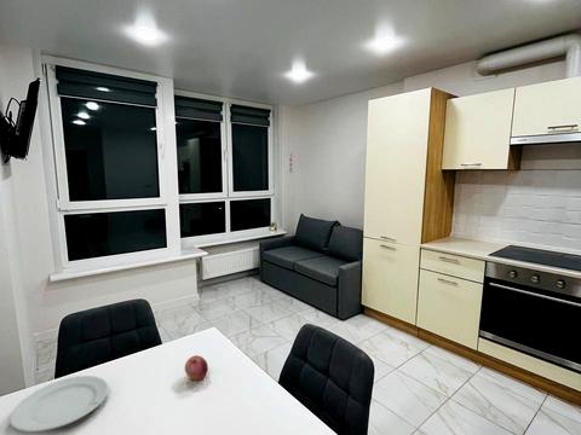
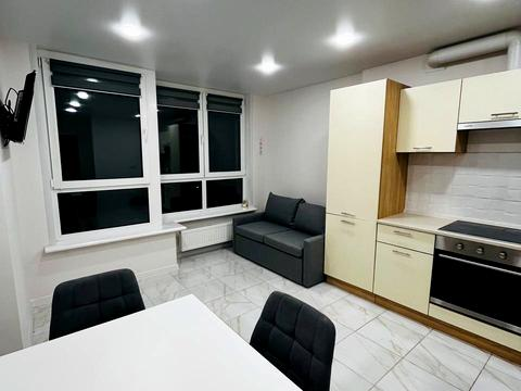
- chinaware [8,375,110,434]
- apple [184,354,209,382]
